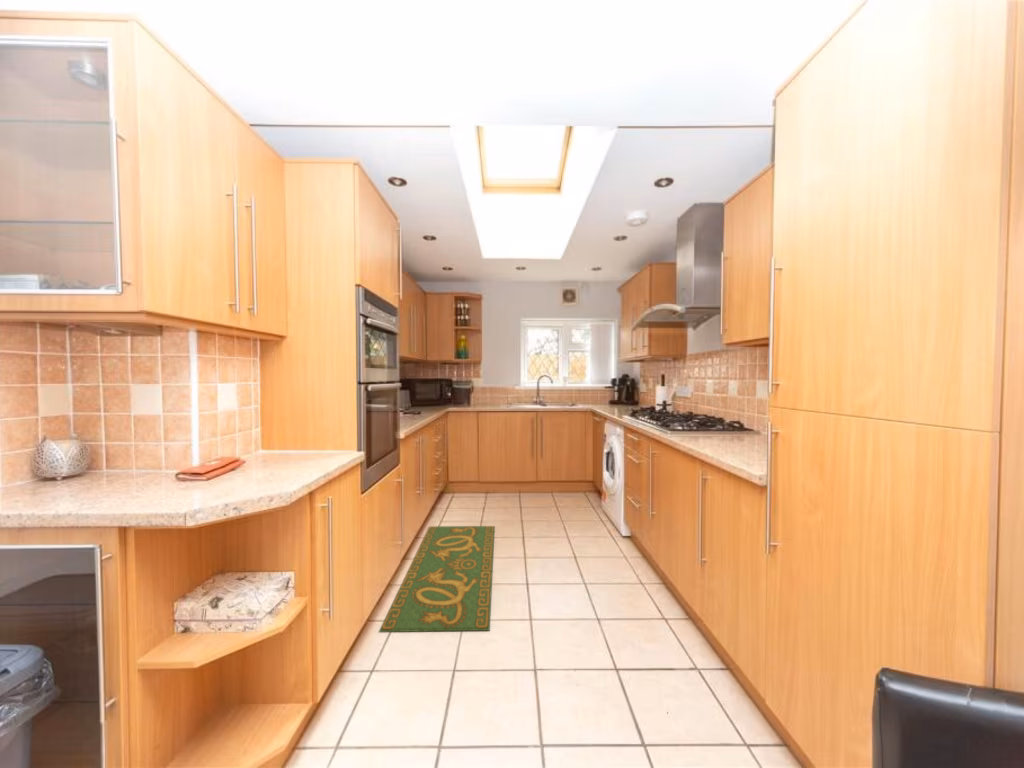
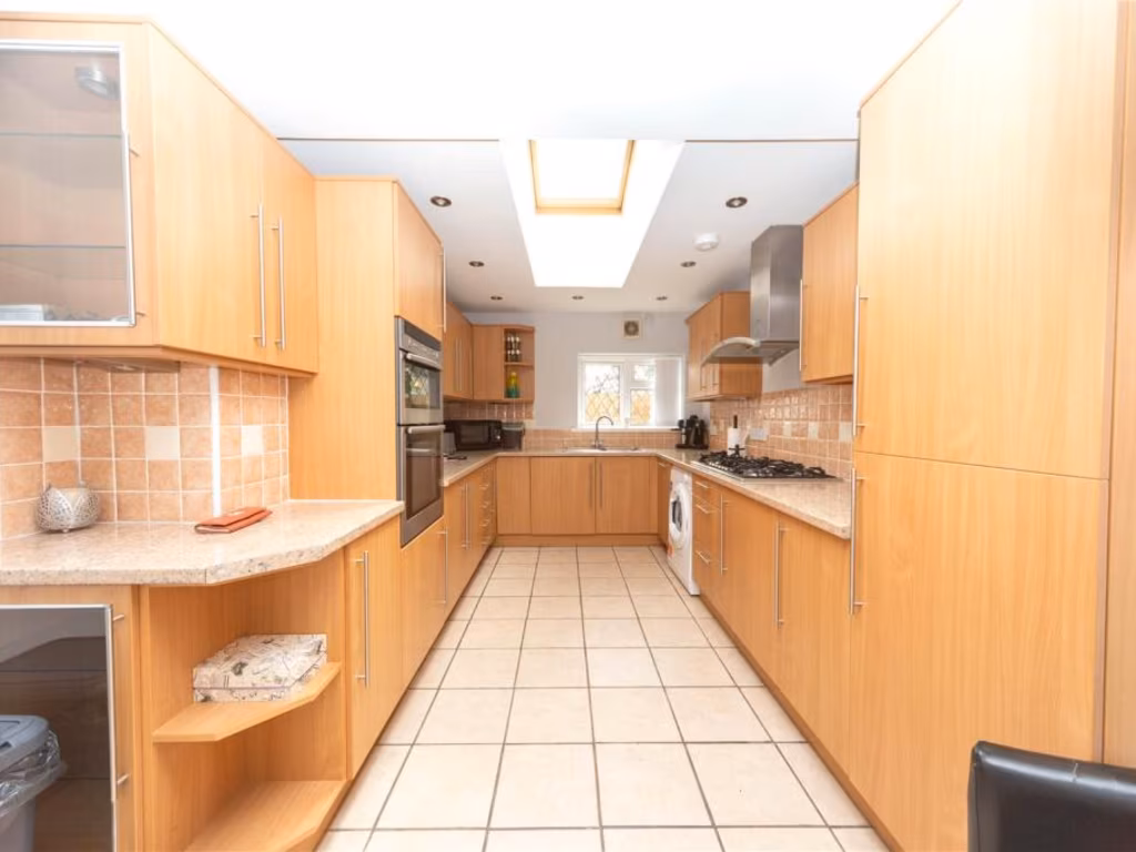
- rug [378,525,496,633]
